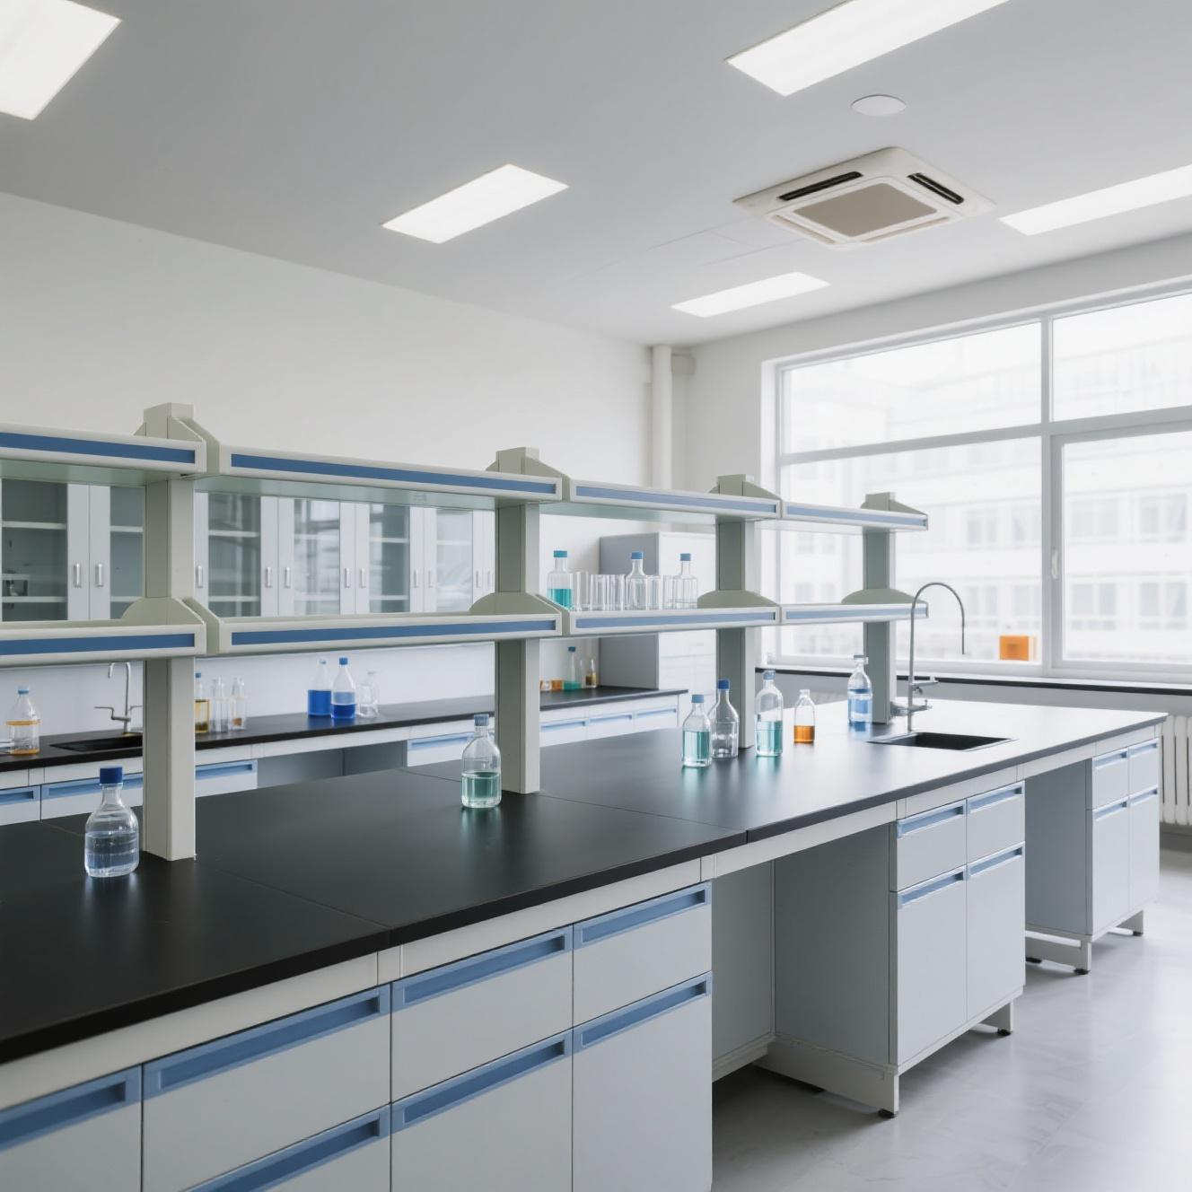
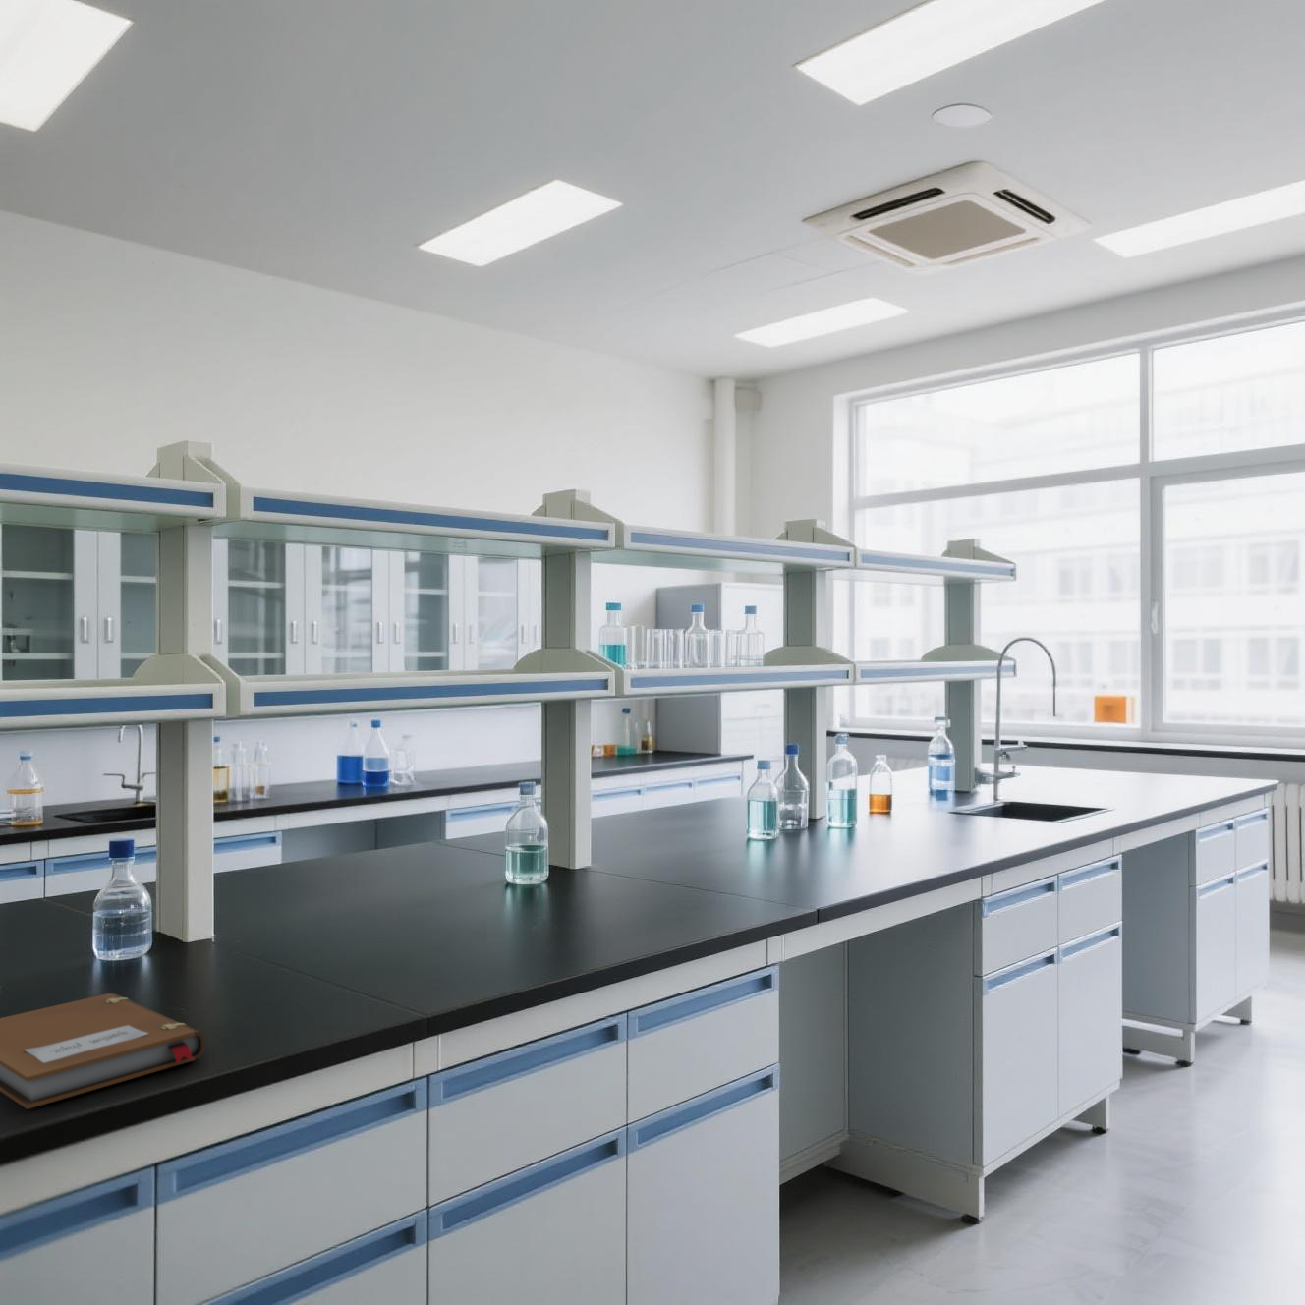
+ notebook [0,993,207,1110]
